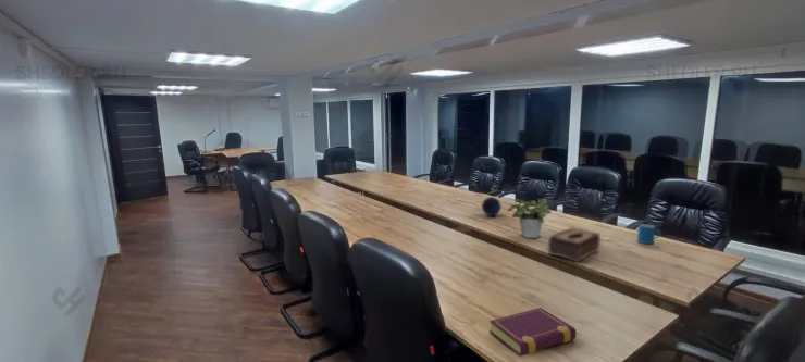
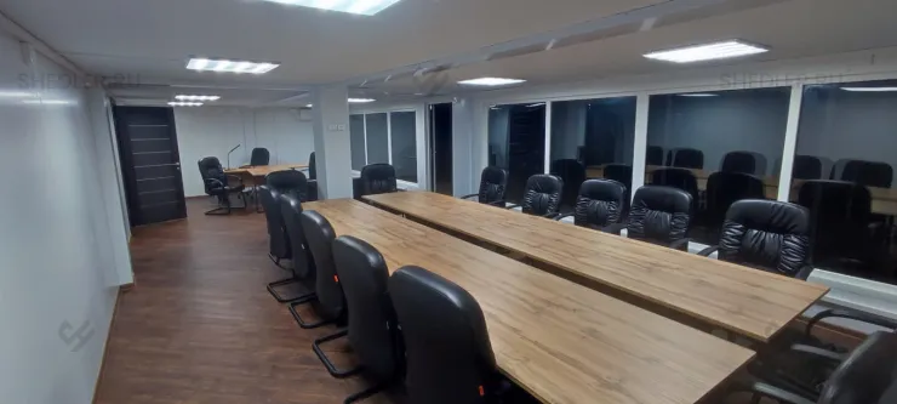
- tissue box [547,226,602,263]
- mug [636,223,662,245]
- decorative orb [481,196,503,217]
- potted plant [507,197,553,239]
- book [488,307,578,358]
